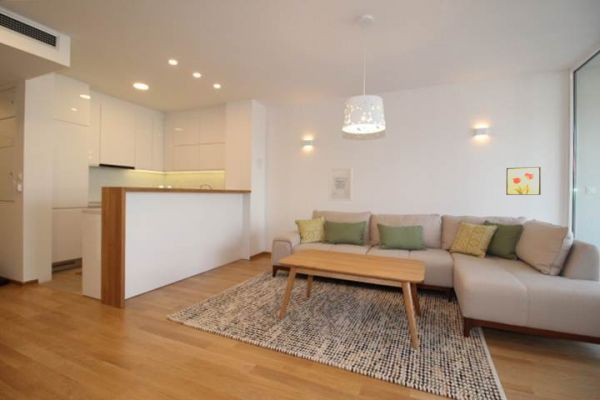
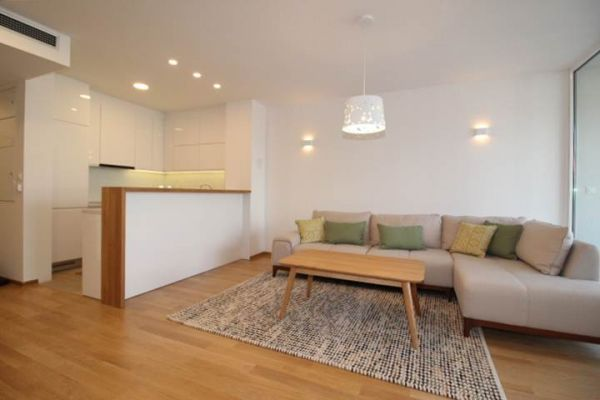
- wall art [505,166,542,196]
- wall art [328,166,353,202]
